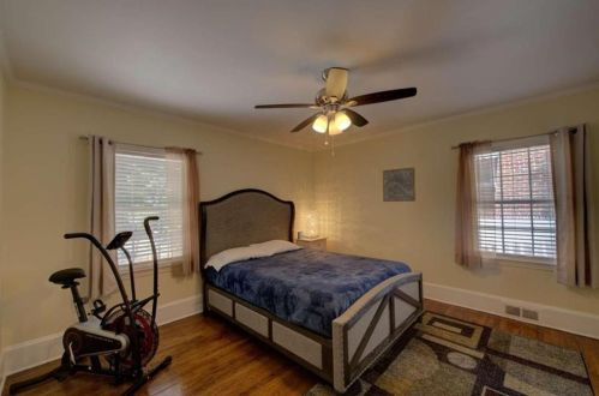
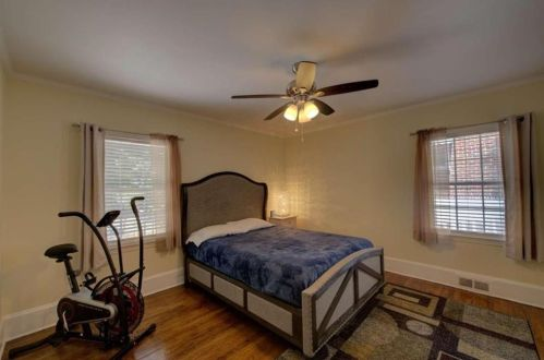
- wall art [382,167,418,203]
